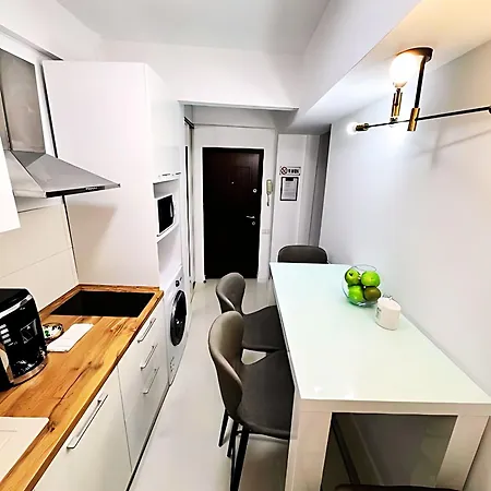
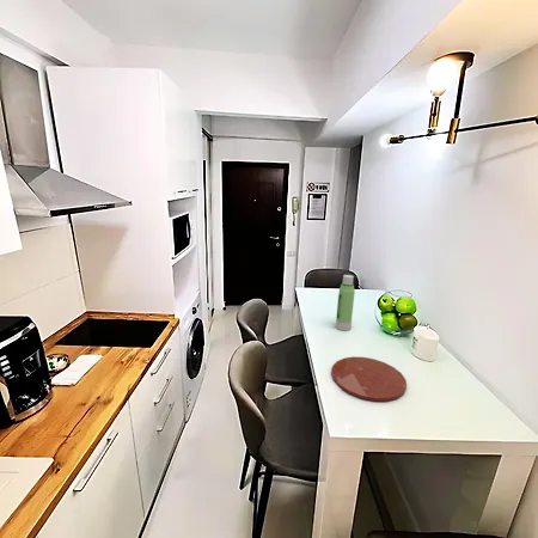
+ plate [330,355,408,403]
+ water bottle [335,274,356,332]
